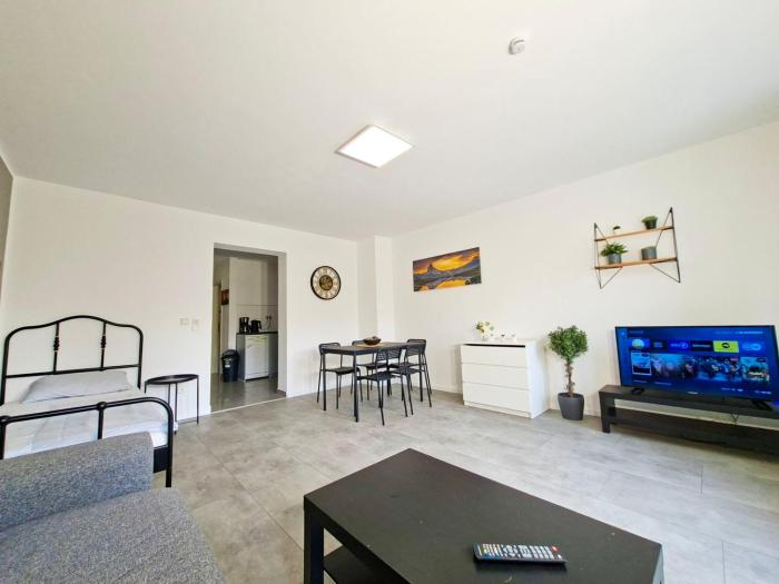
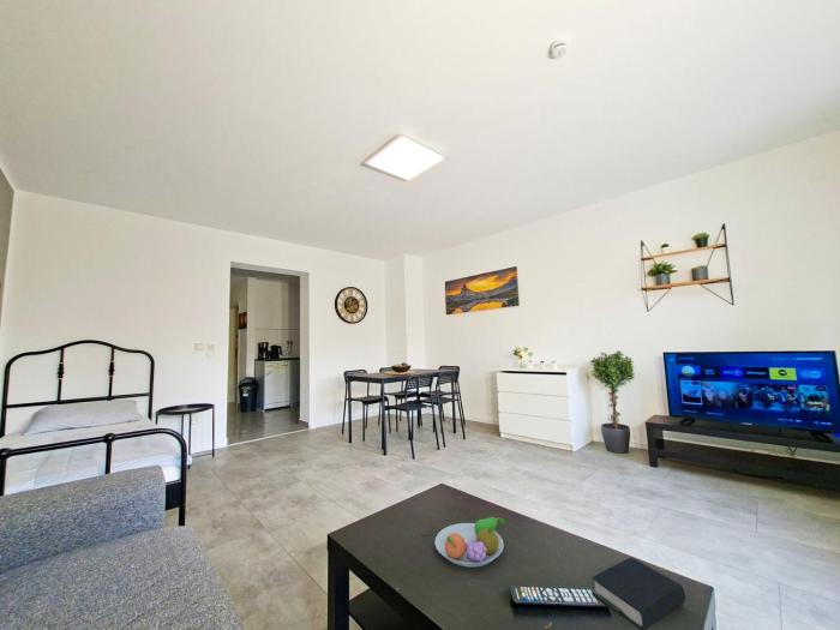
+ book [590,557,686,630]
+ fruit bowl [433,516,506,568]
